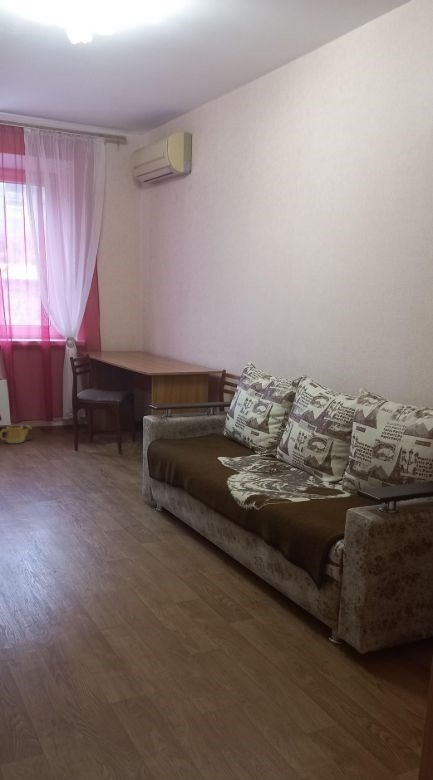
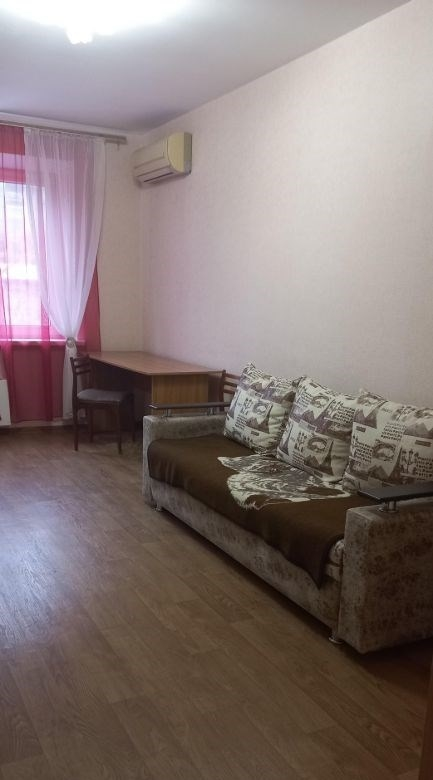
- watering can [0,424,33,444]
